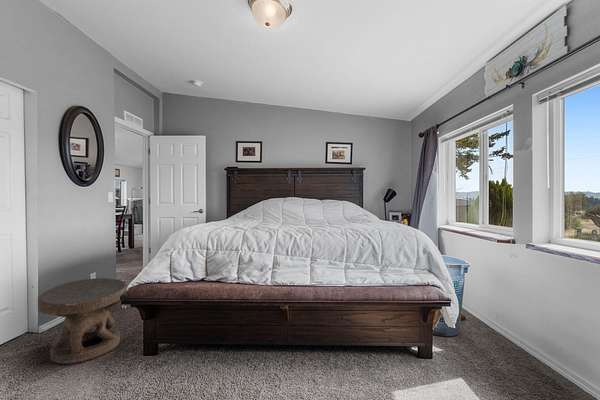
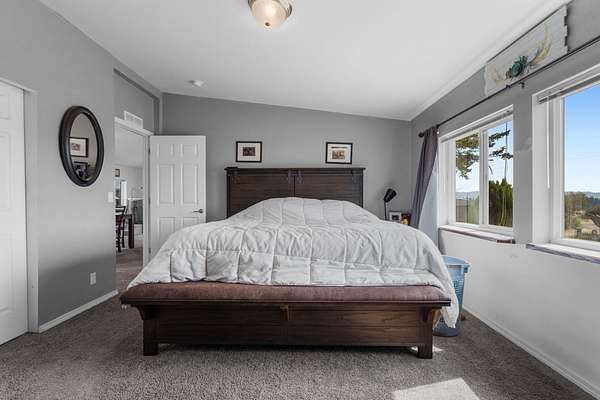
- carved stool [37,277,127,365]
